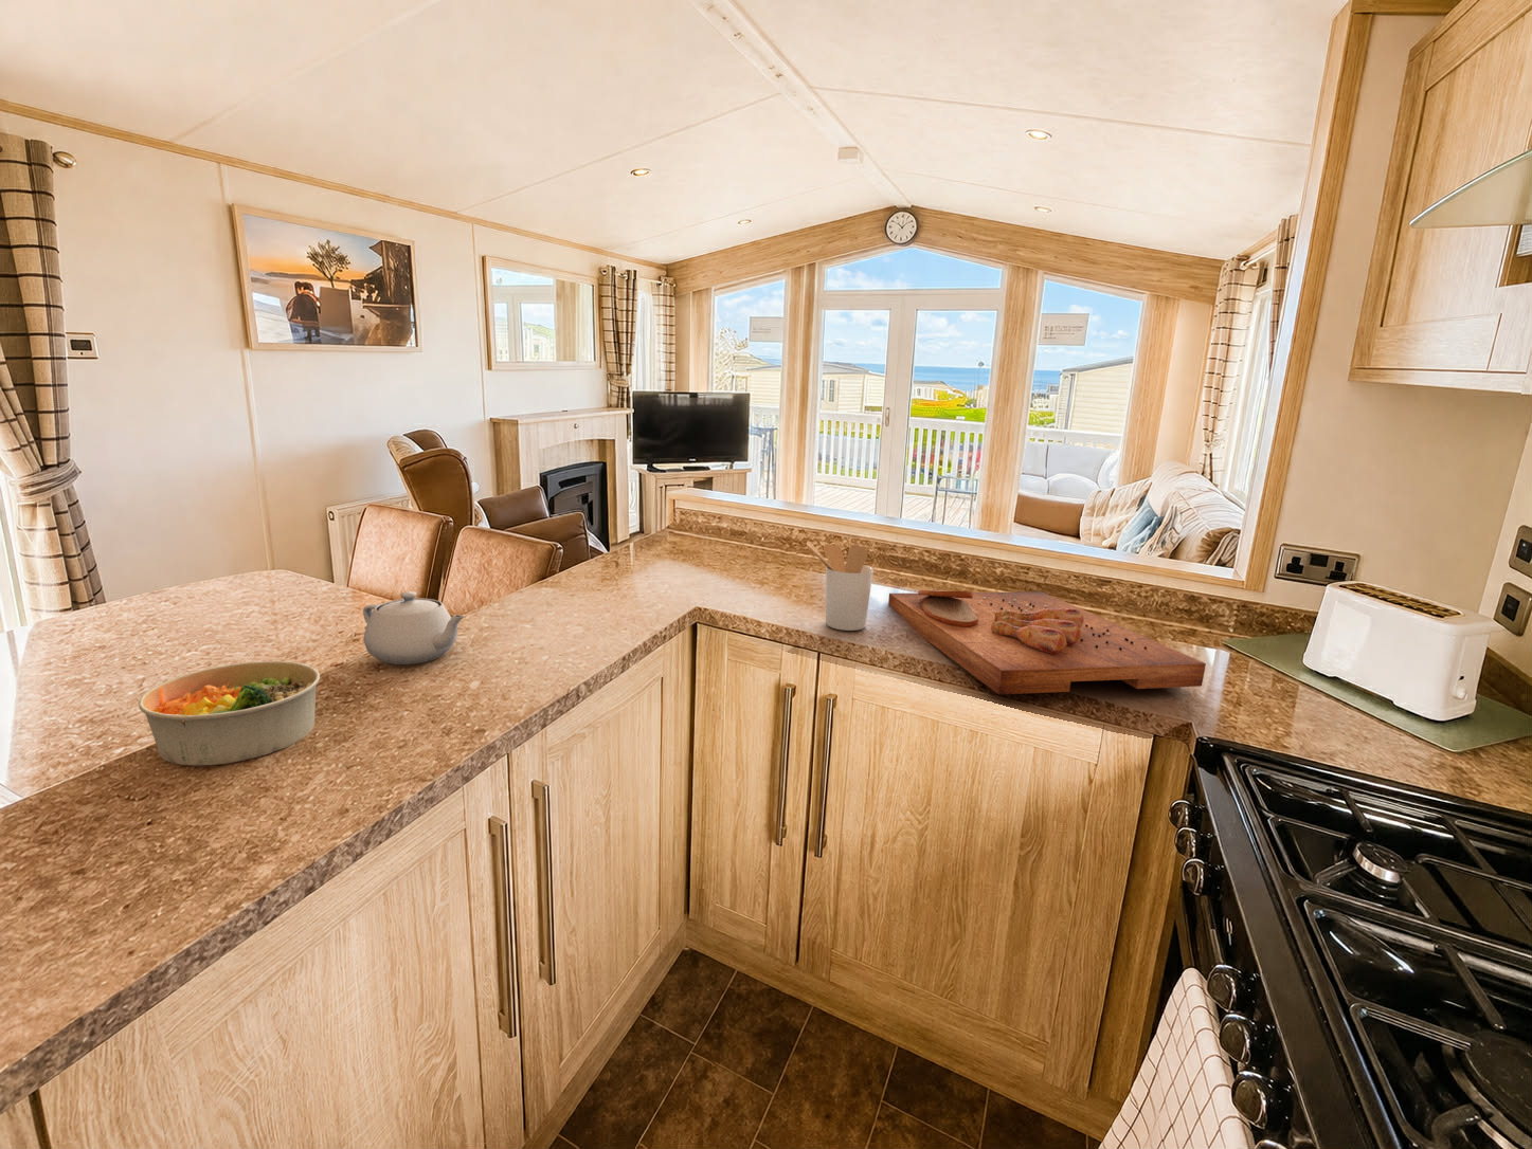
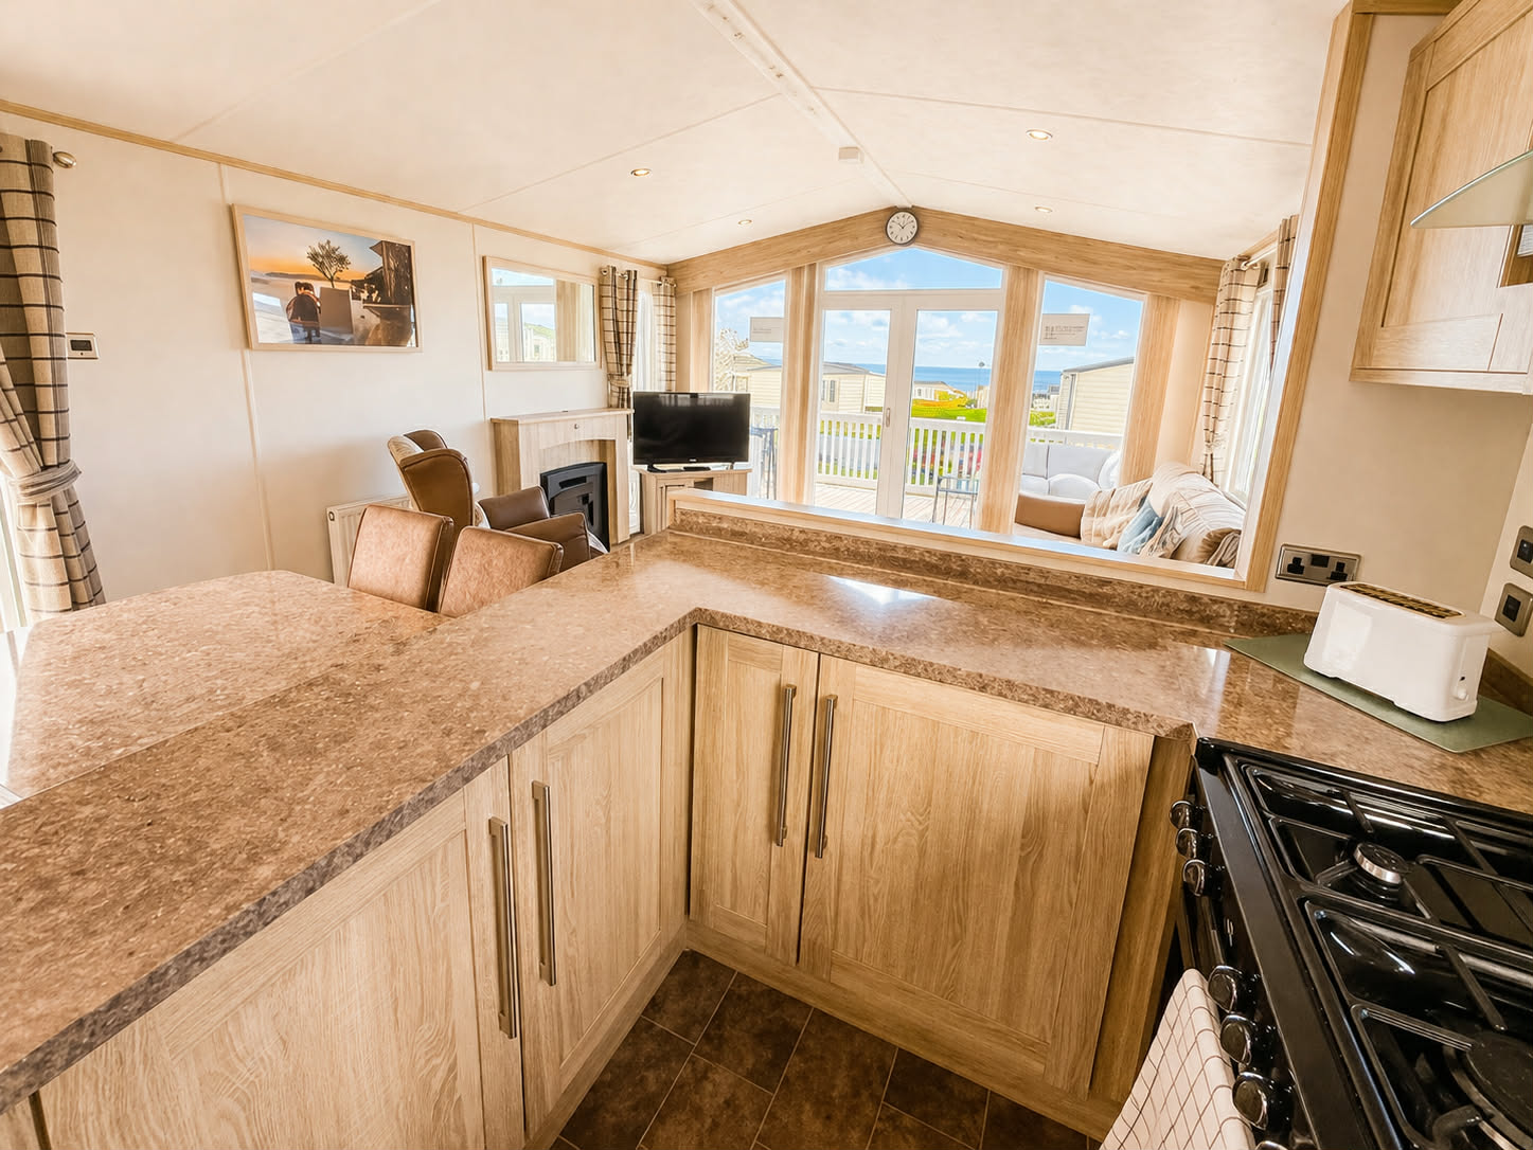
- bowl [138,660,321,766]
- teapot [362,590,466,665]
- utensil holder [805,539,874,631]
- cutting board [887,589,1207,695]
